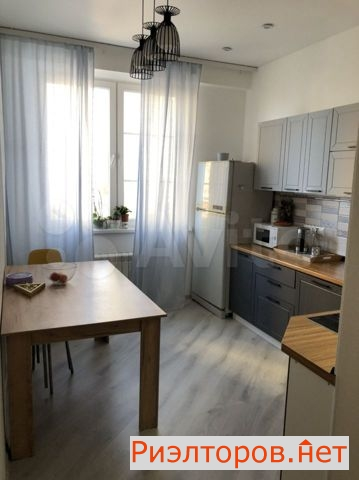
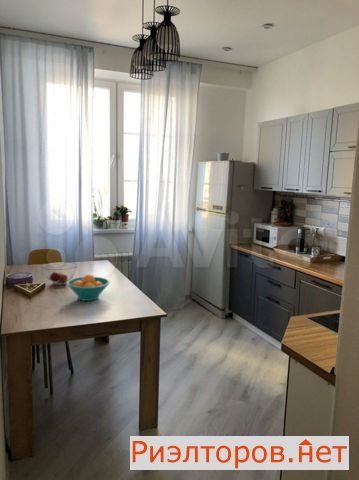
+ fruit bowl [65,273,111,302]
